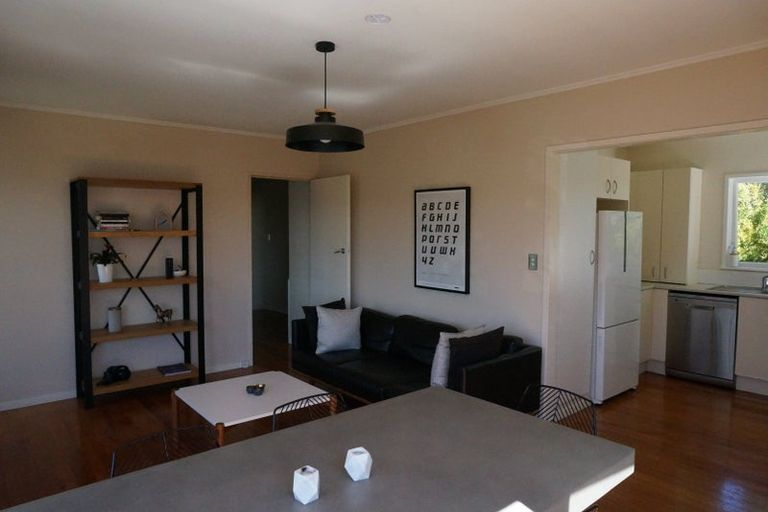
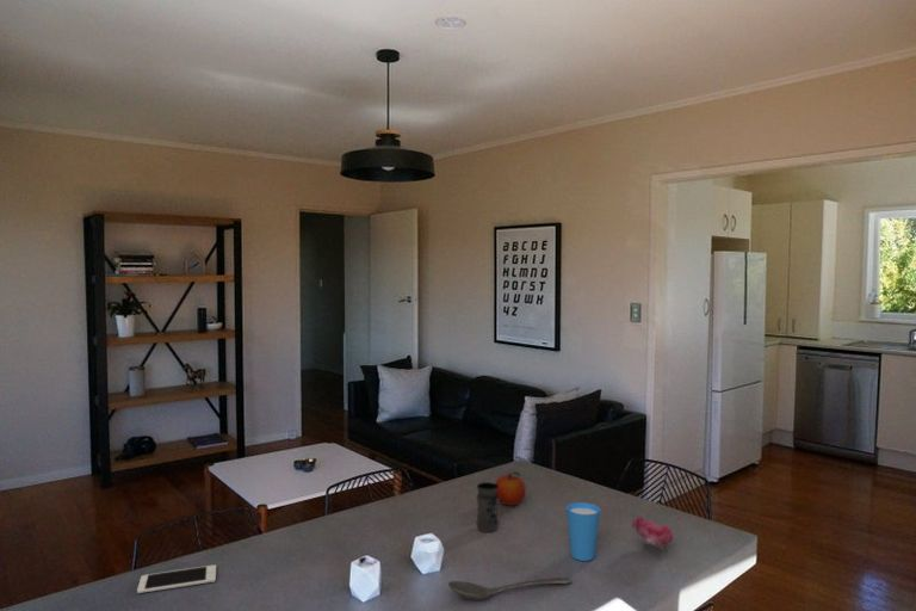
+ flower [631,513,674,553]
+ fruit [495,470,527,507]
+ cup [565,501,601,562]
+ stirrer [446,575,572,601]
+ jar [476,481,499,533]
+ cell phone [136,563,217,594]
